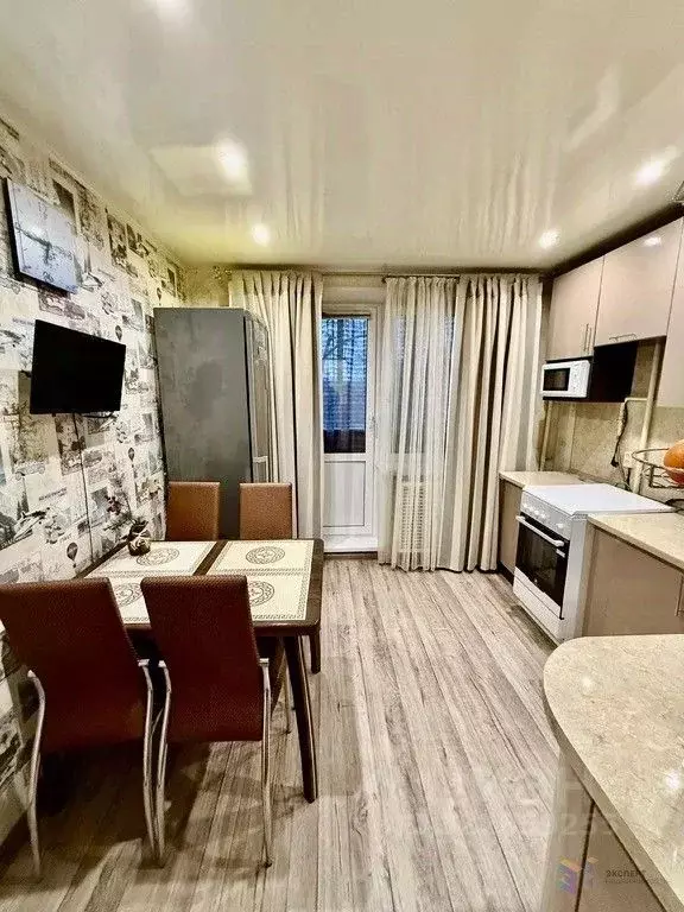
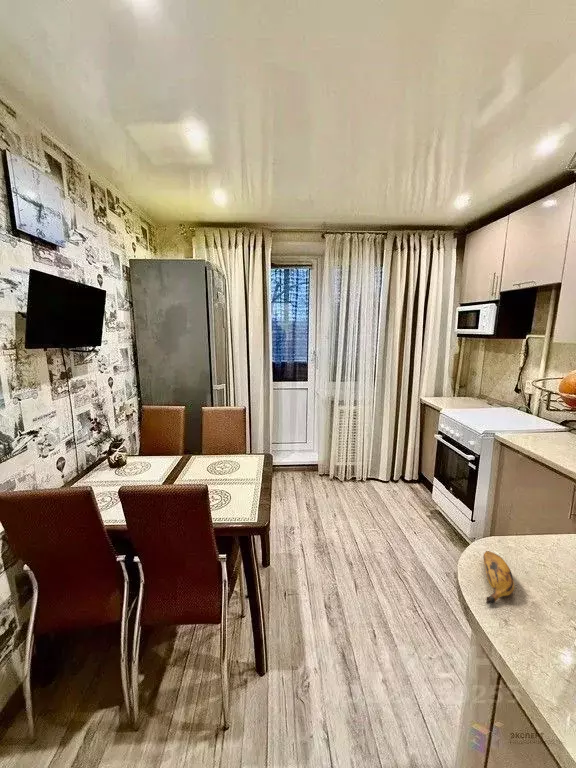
+ banana [482,550,515,605]
